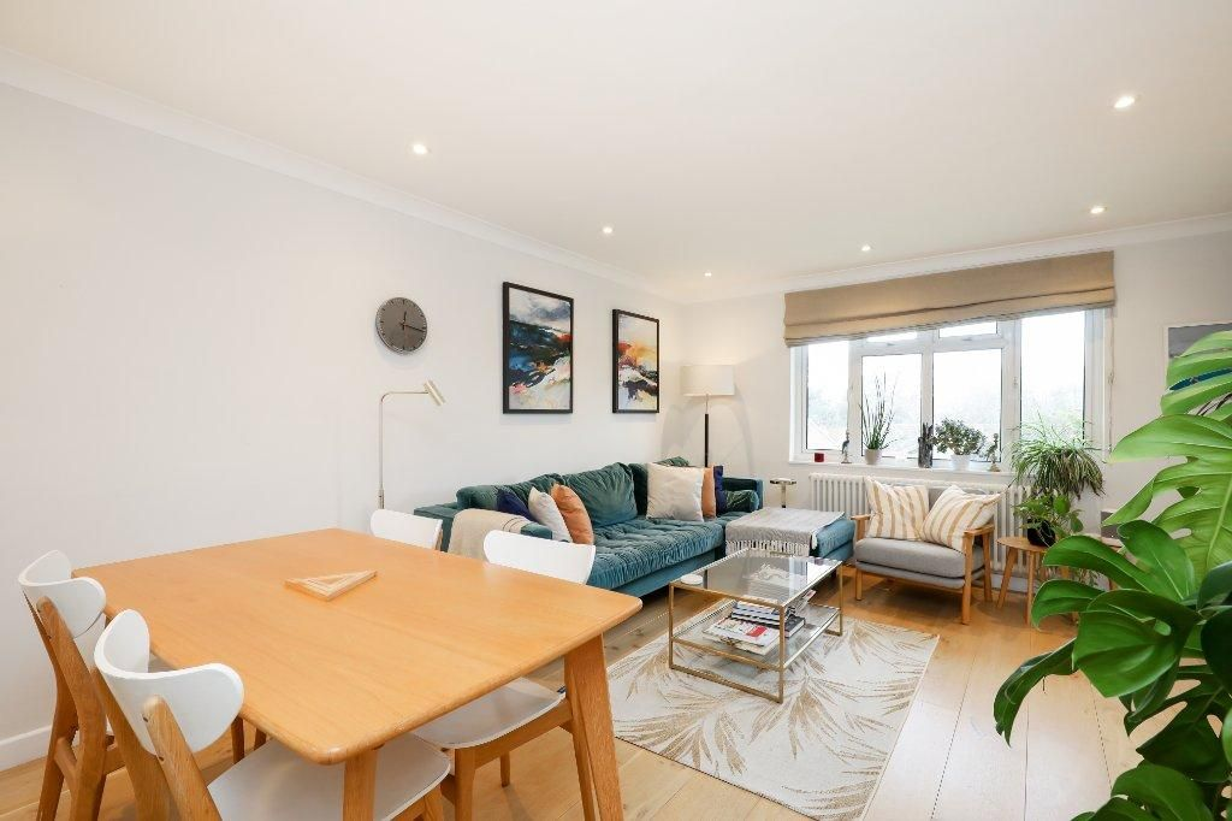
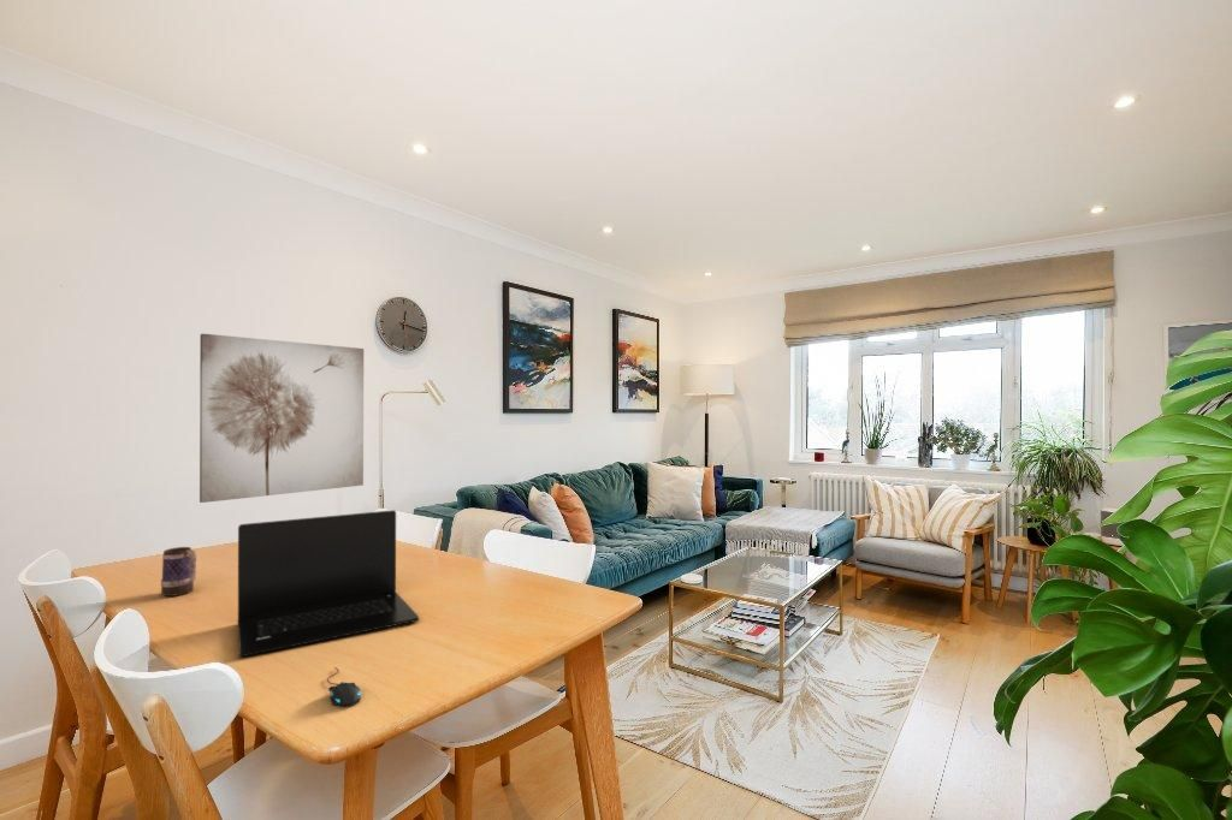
+ mug [160,546,197,598]
+ wall art [199,332,365,504]
+ mouse [326,666,362,707]
+ laptop [237,509,420,658]
